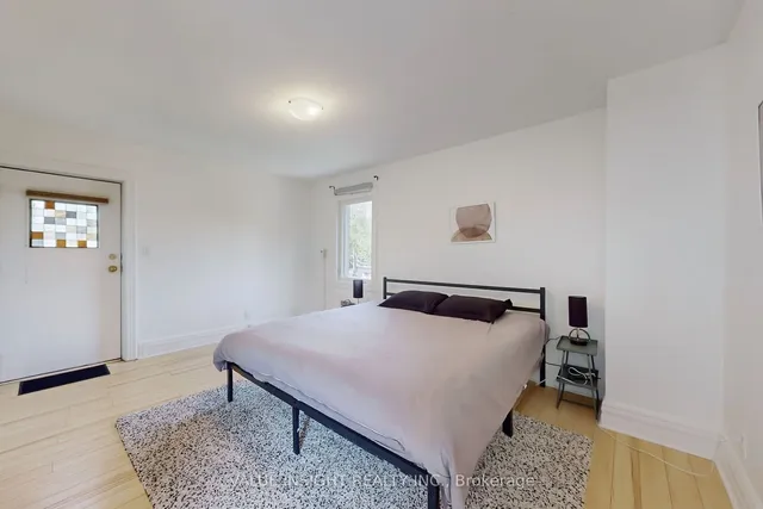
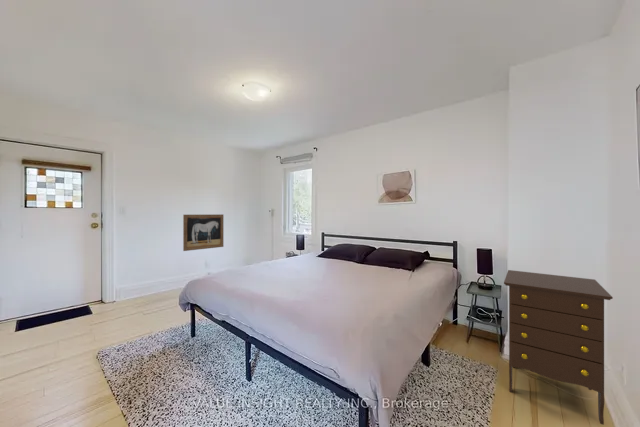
+ dresser [503,269,614,426]
+ wall art [182,213,224,252]
